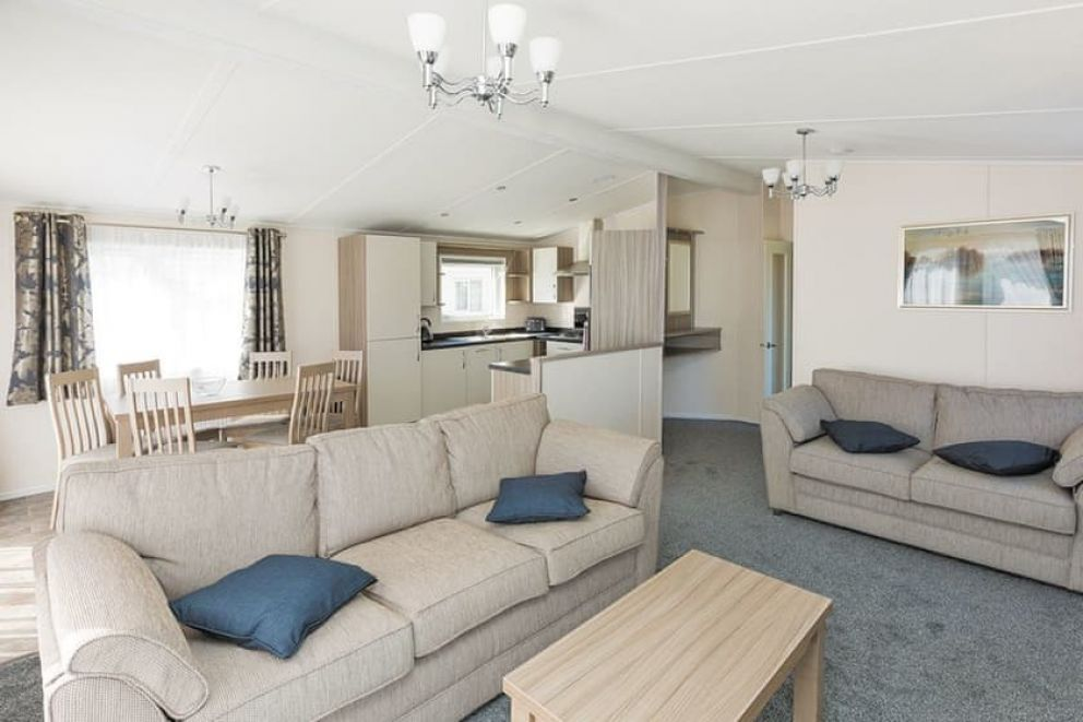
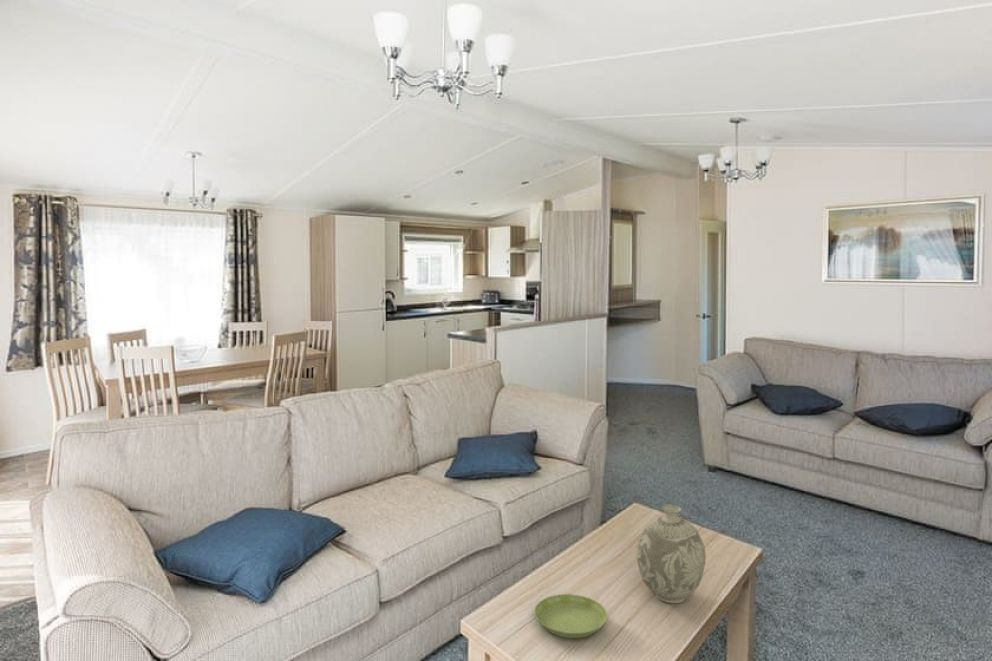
+ saucer [533,593,608,639]
+ decorative vase [636,504,707,604]
